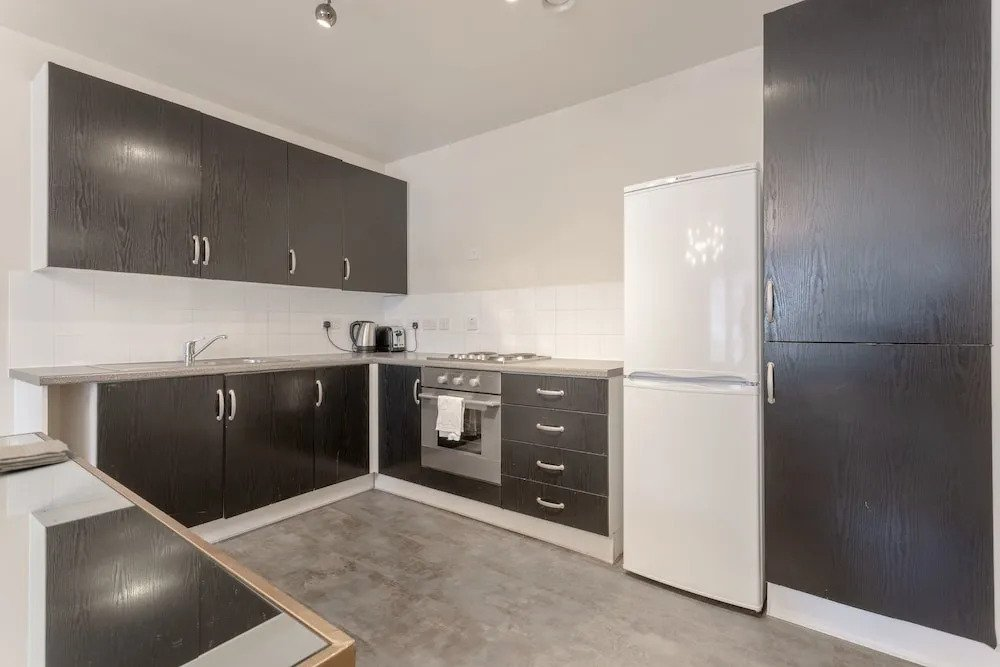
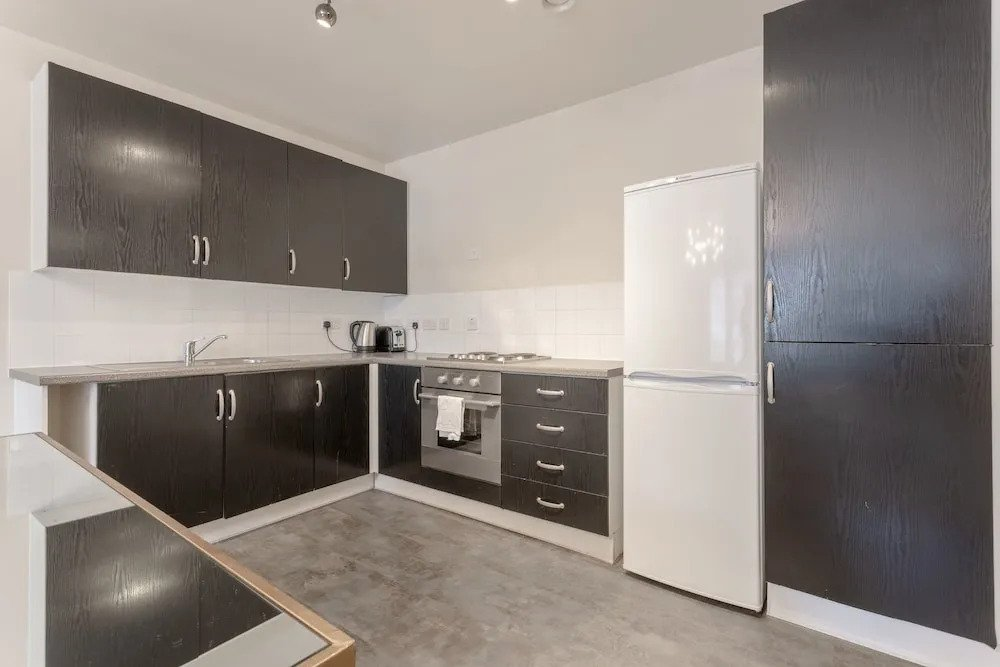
- washcloth [0,439,70,473]
